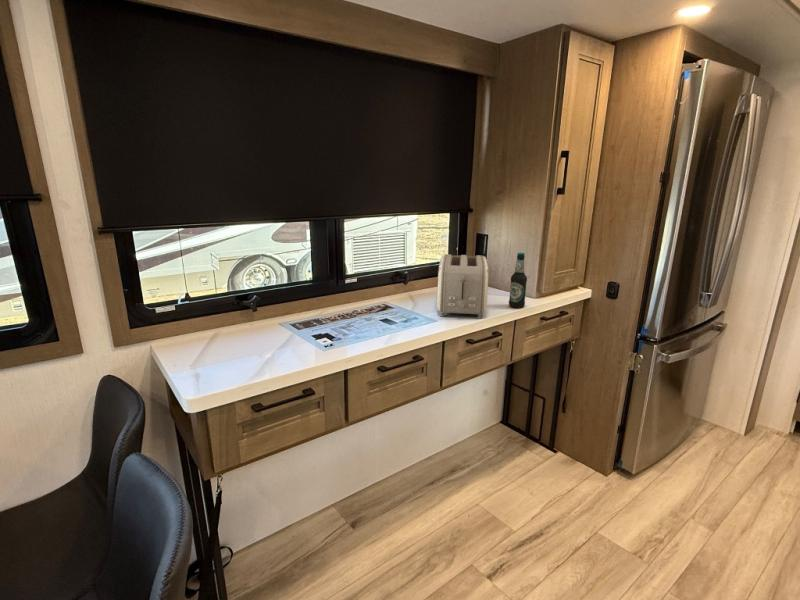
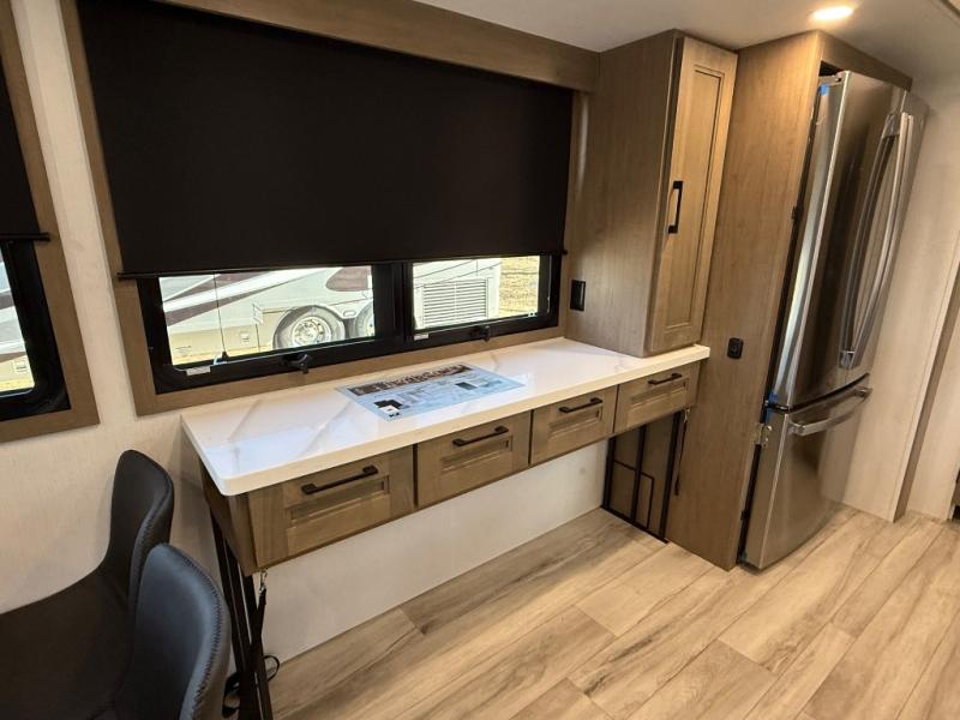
- bottle [508,252,528,309]
- toaster [436,253,490,319]
